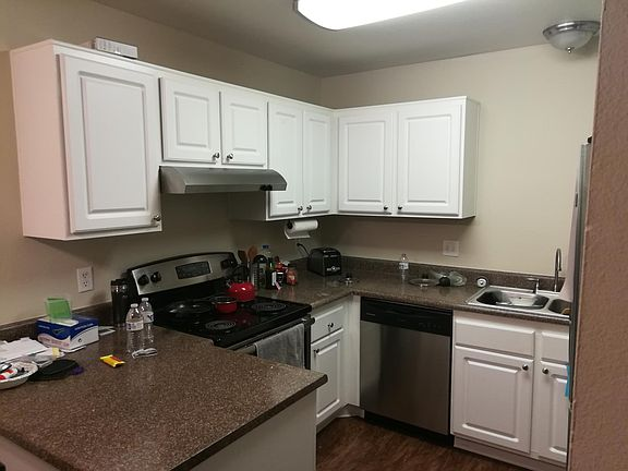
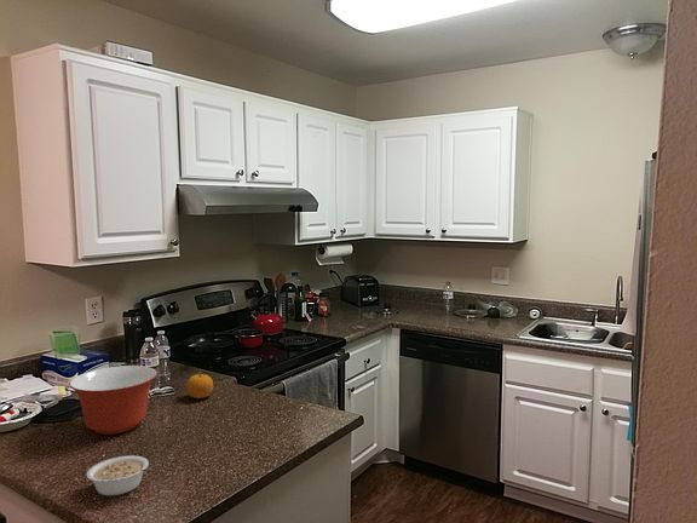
+ legume [86,455,155,496]
+ mixing bowl [68,364,159,436]
+ fruit [185,370,214,400]
